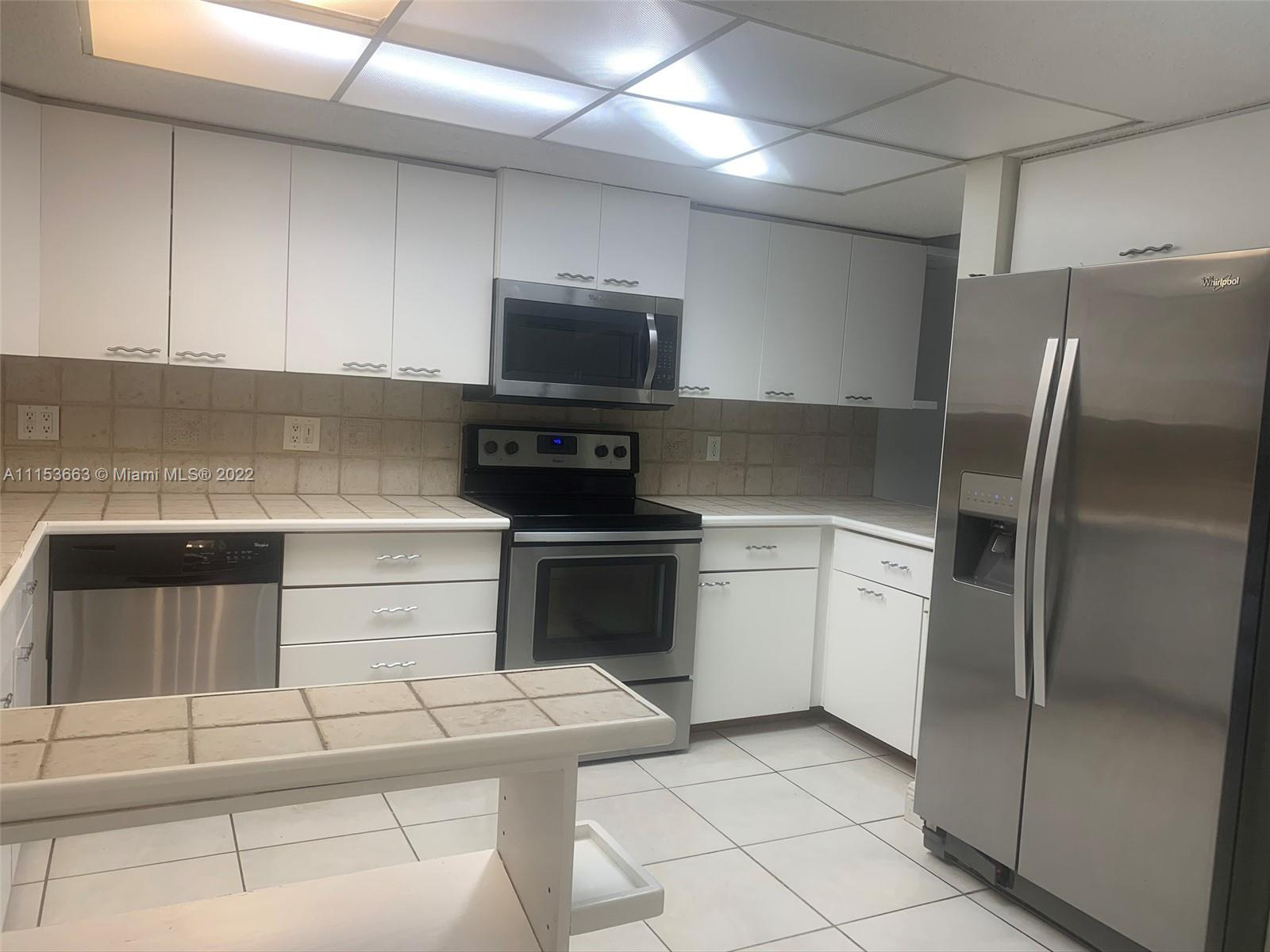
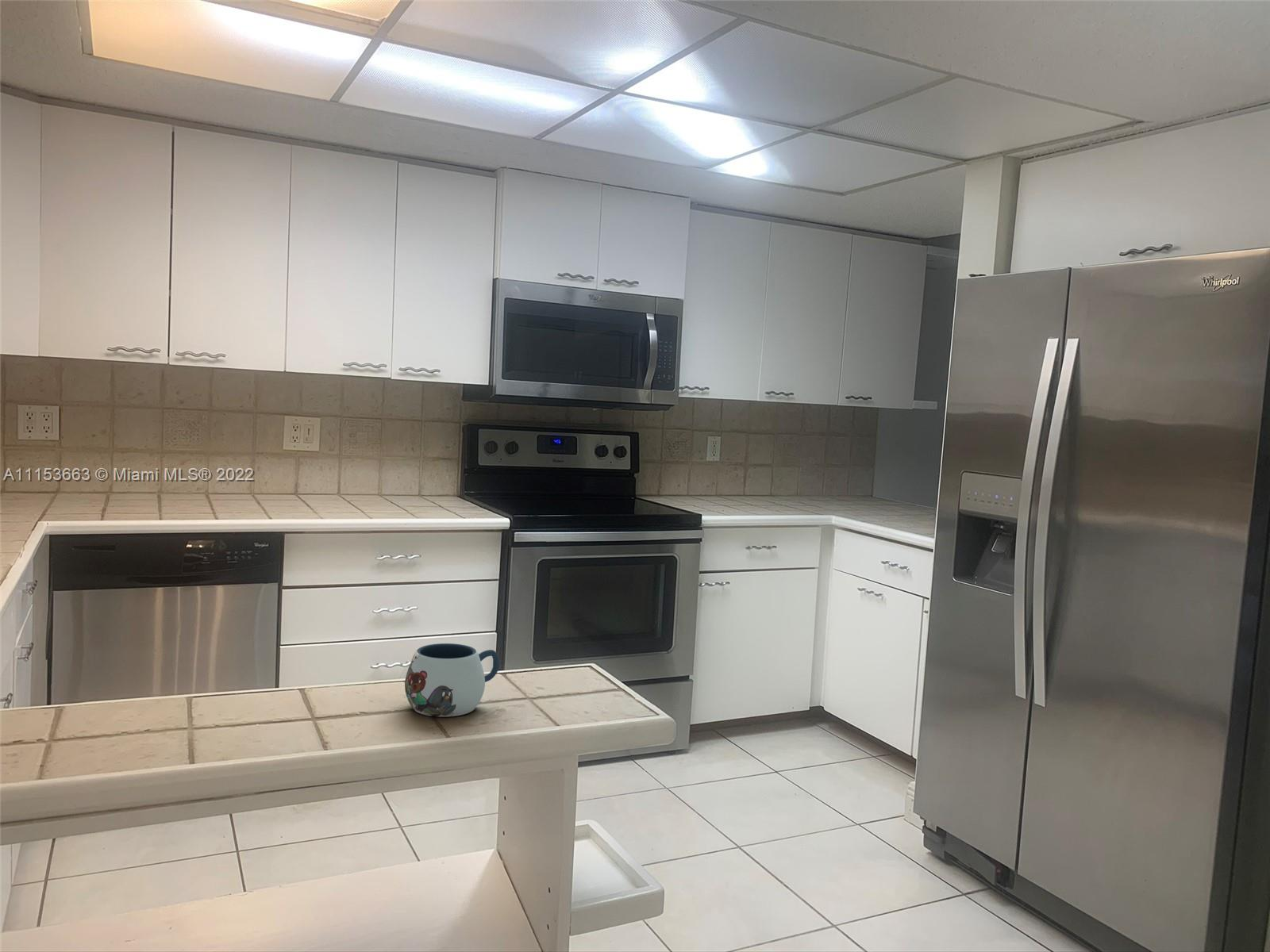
+ mug [404,643,500,717]
